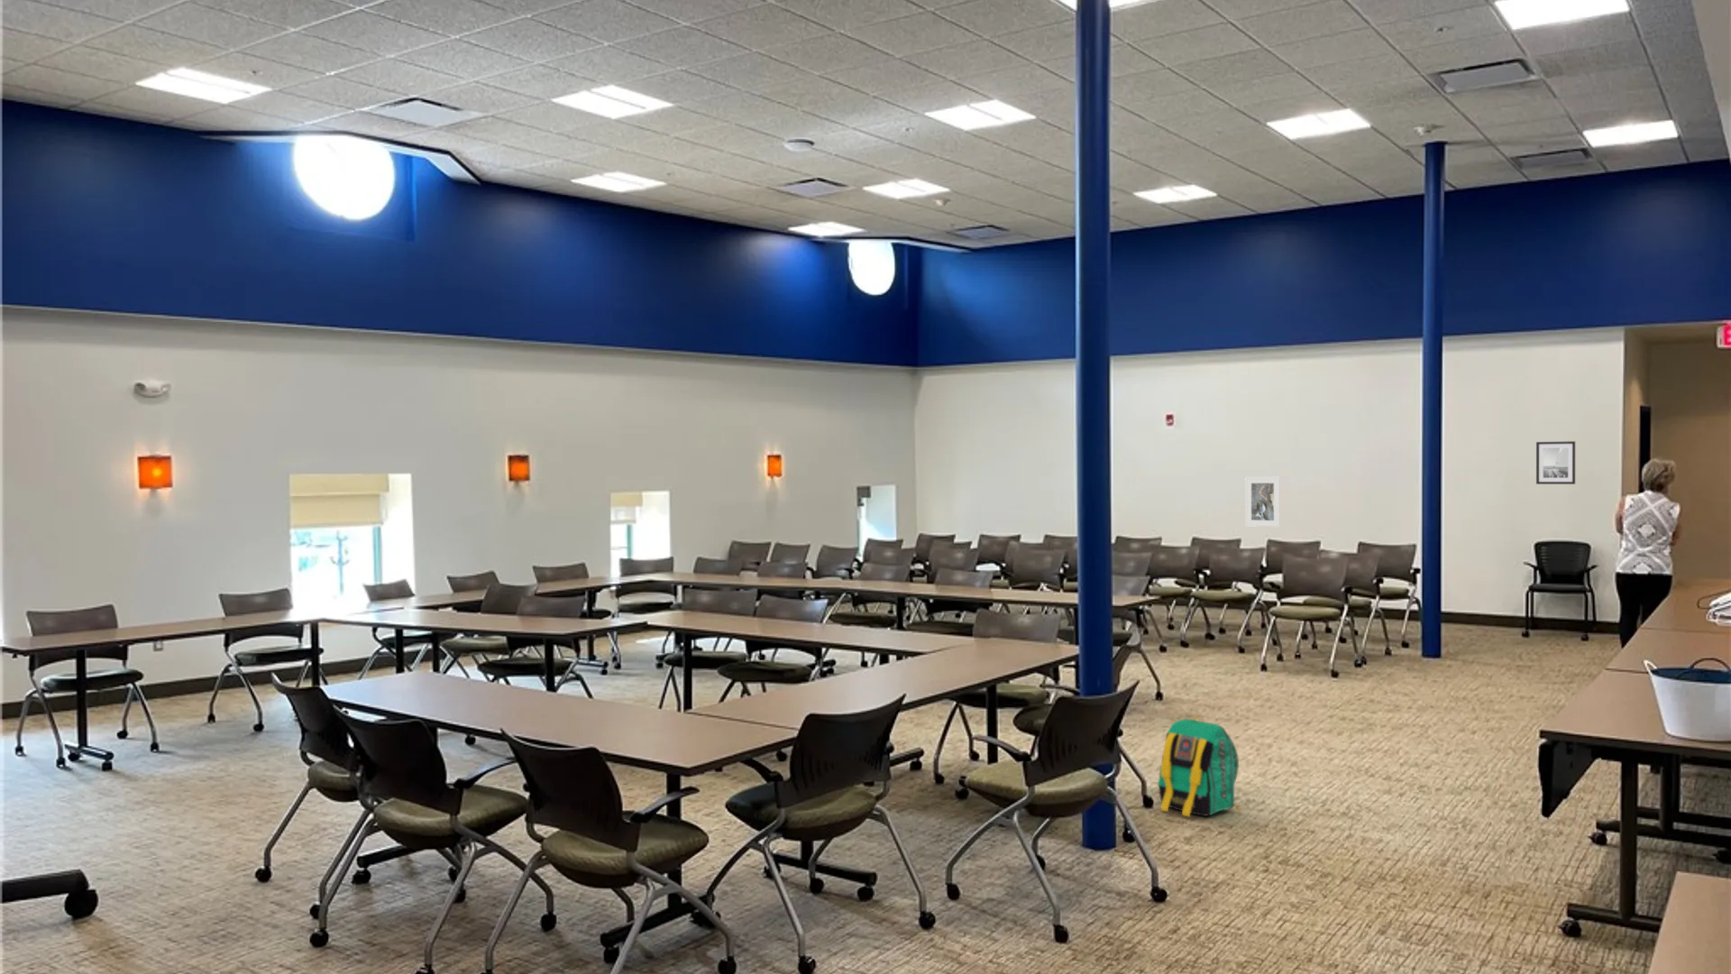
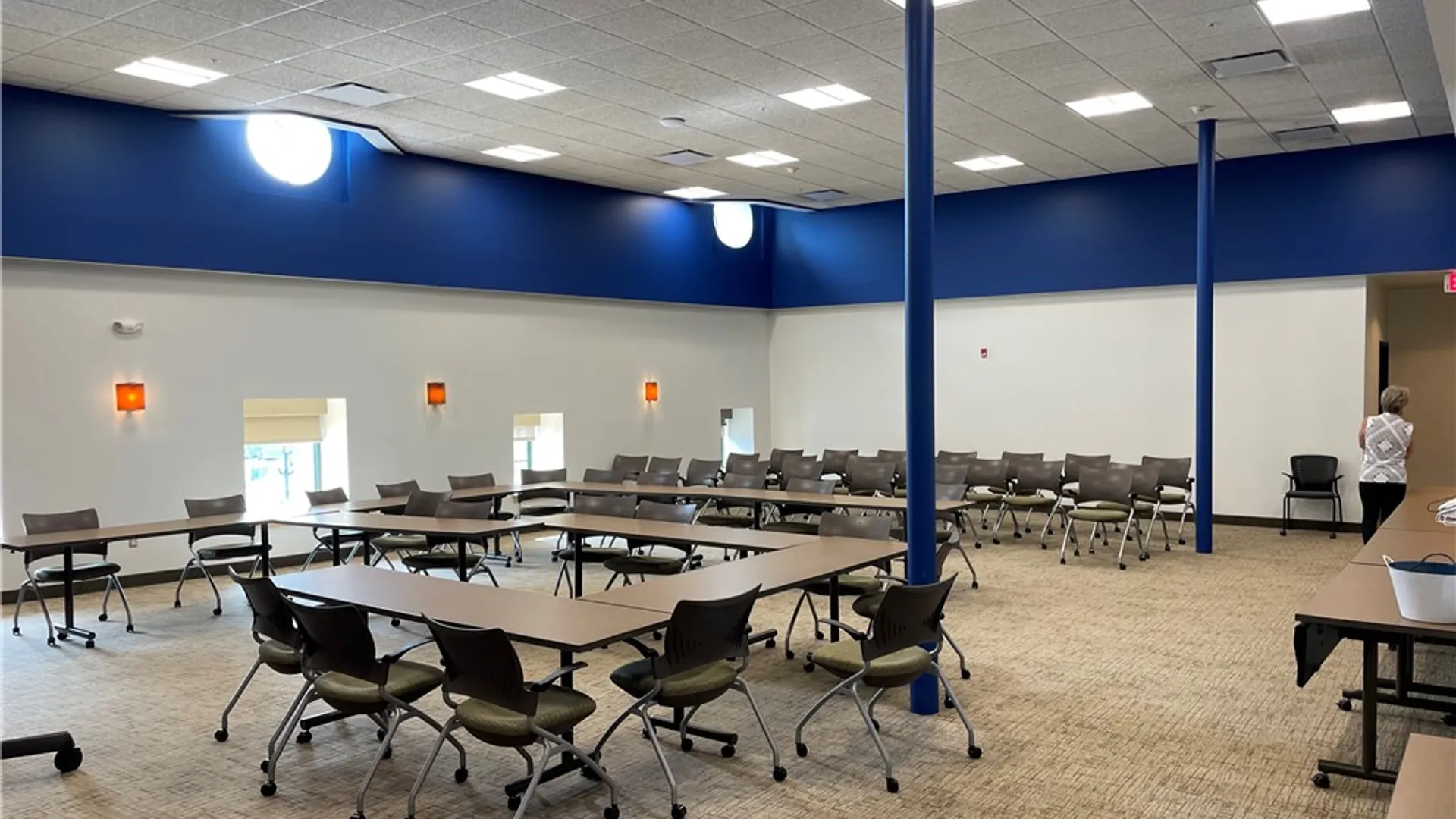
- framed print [1245,476,1282,528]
- backpack [1157,715,1242,818]
- wall art [1535,440,1576,485]
